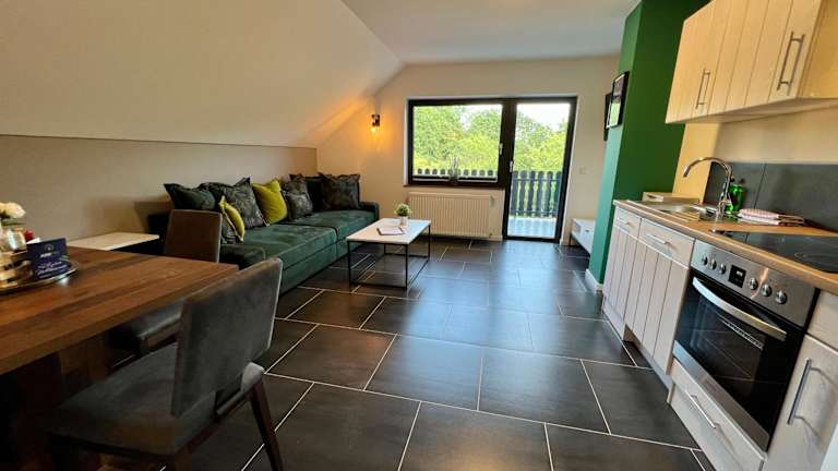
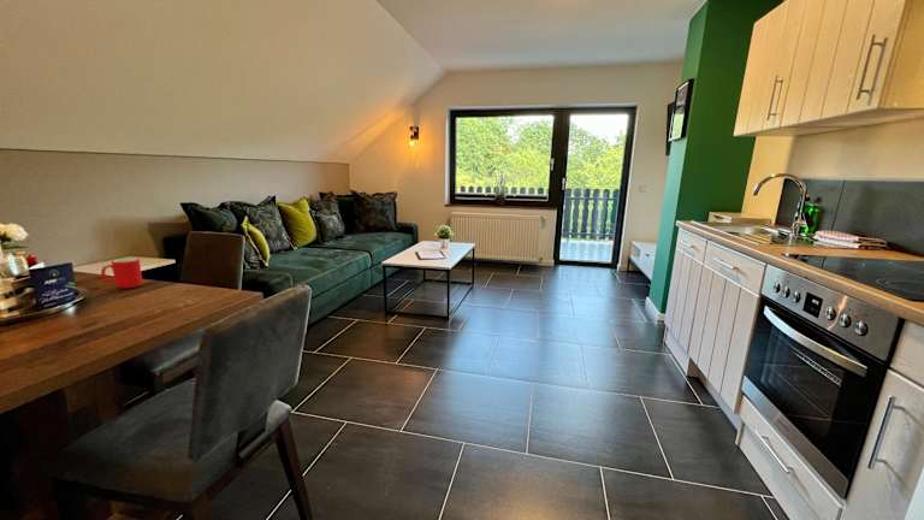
+ cup [100,256,143,290]
